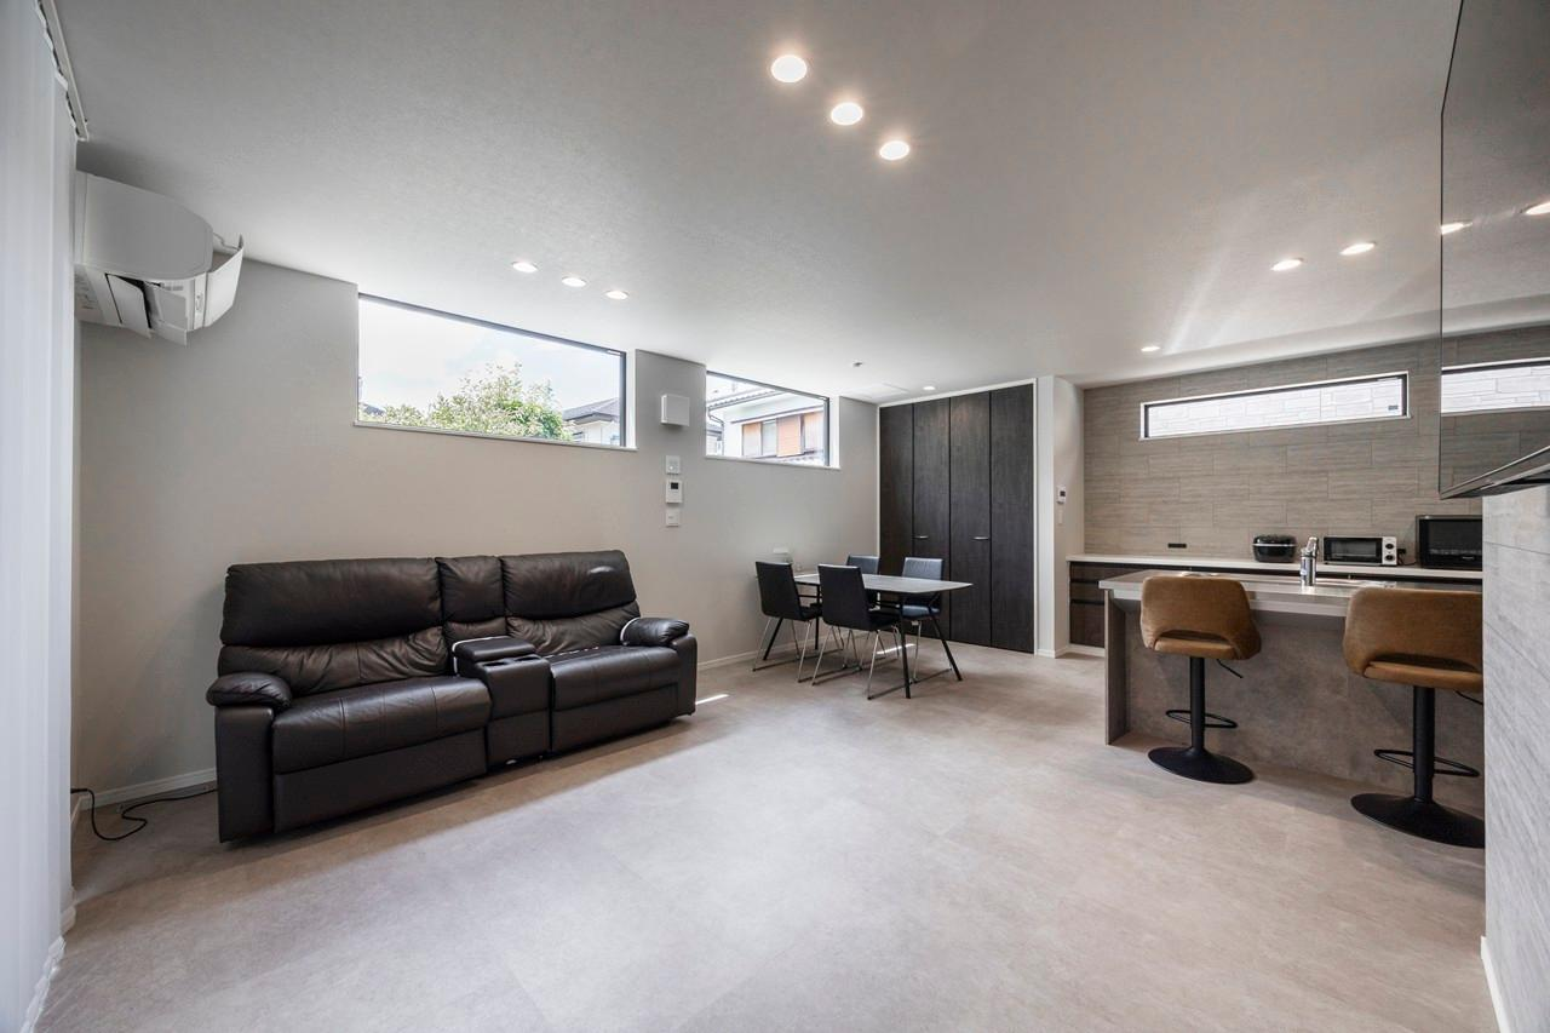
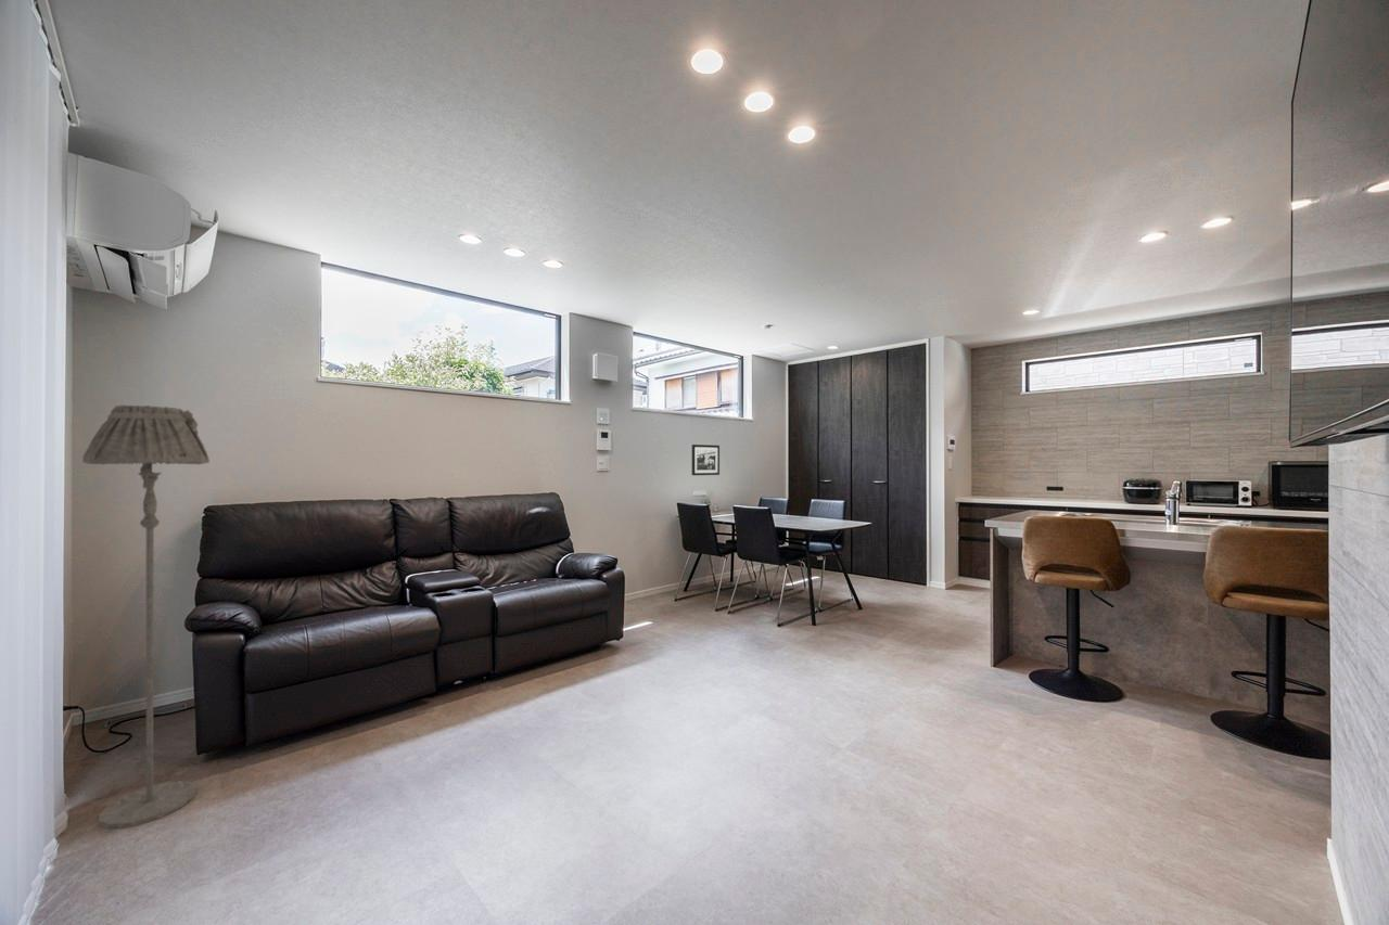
+ floor lamp [81,404,211,830]
+ picture frame [691,444,721,476]
